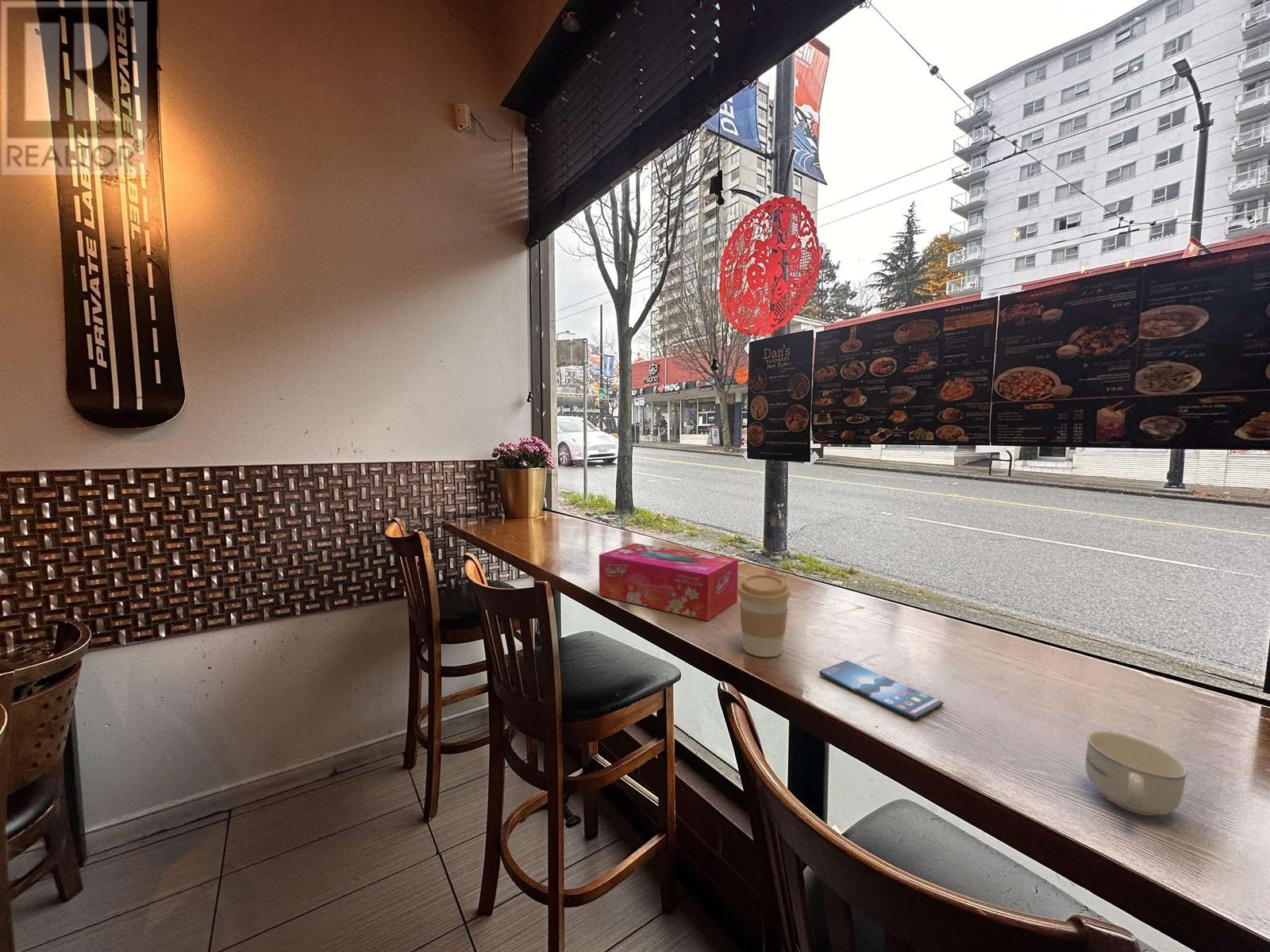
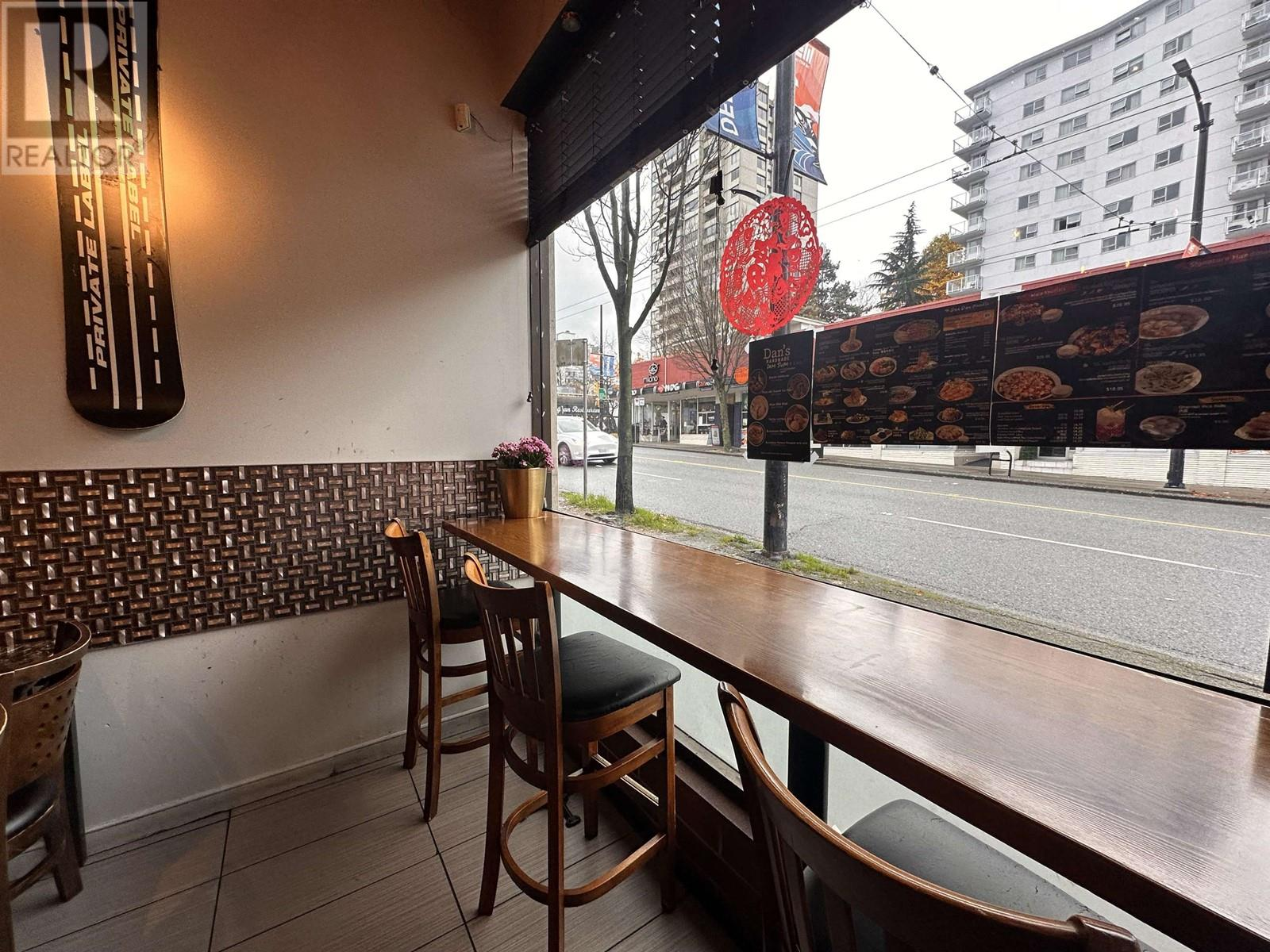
- cup [1085,731,1189,816]
- smartphone [818,659,945,720]
- tissue box [598,543,739,621]
- coffee cup [737,574,791,658]
